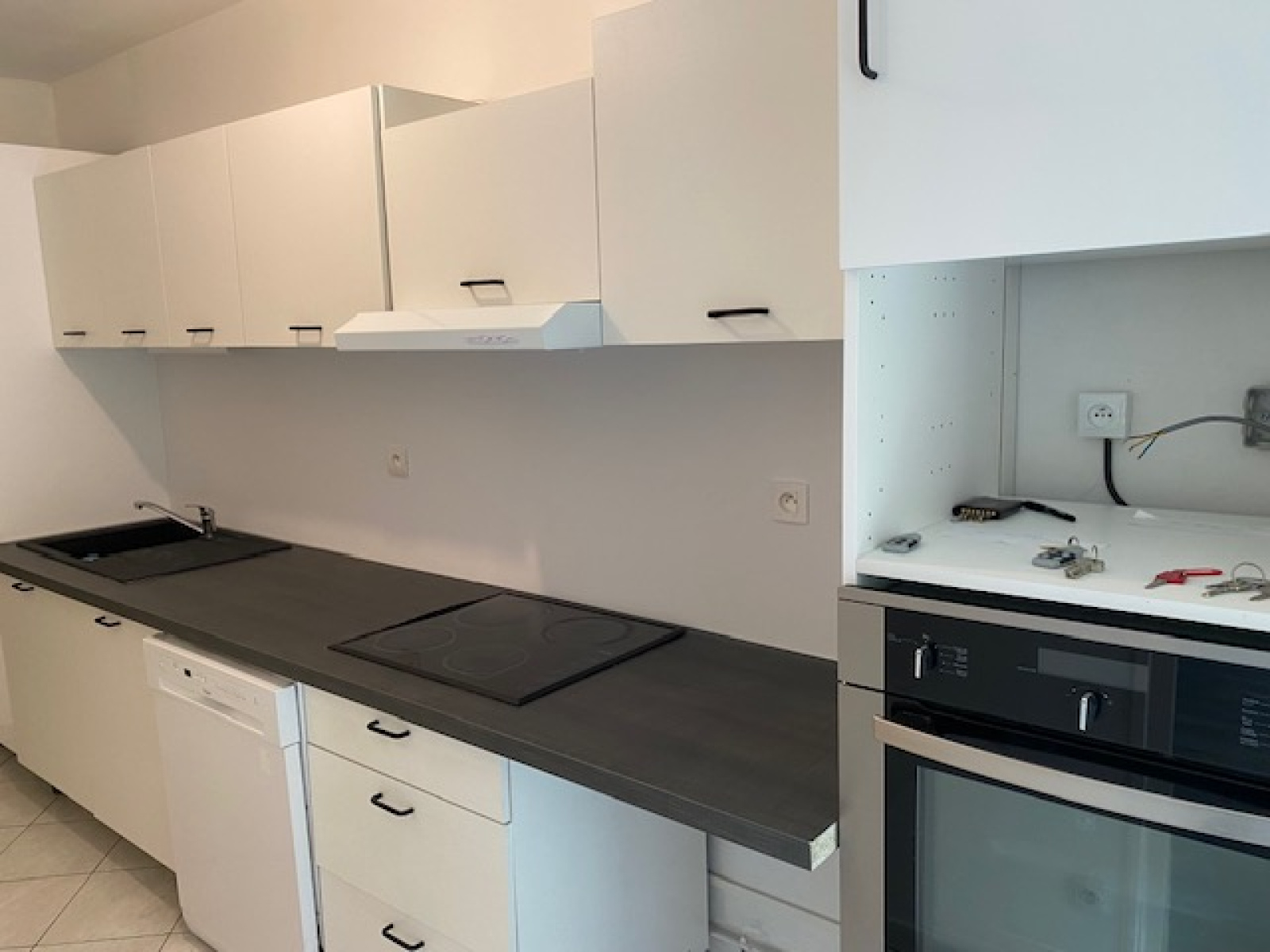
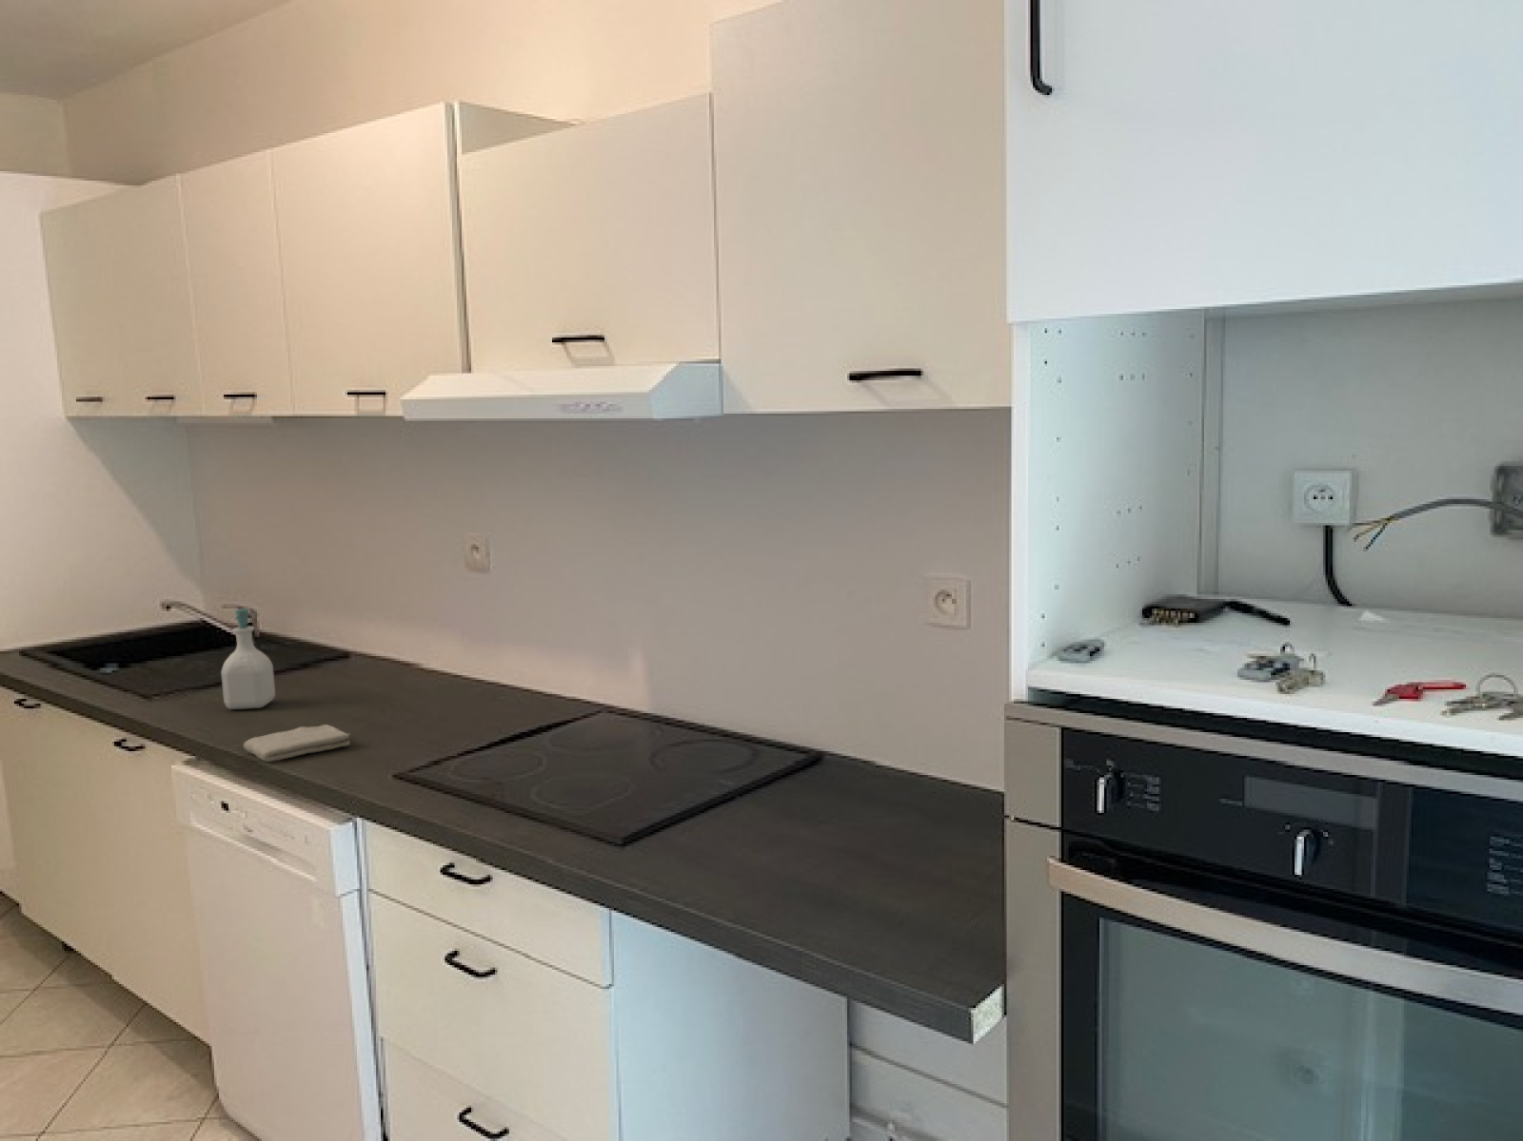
+ washcloth [242,724,351,762]
+ soap bottle [219,608,276,711]
